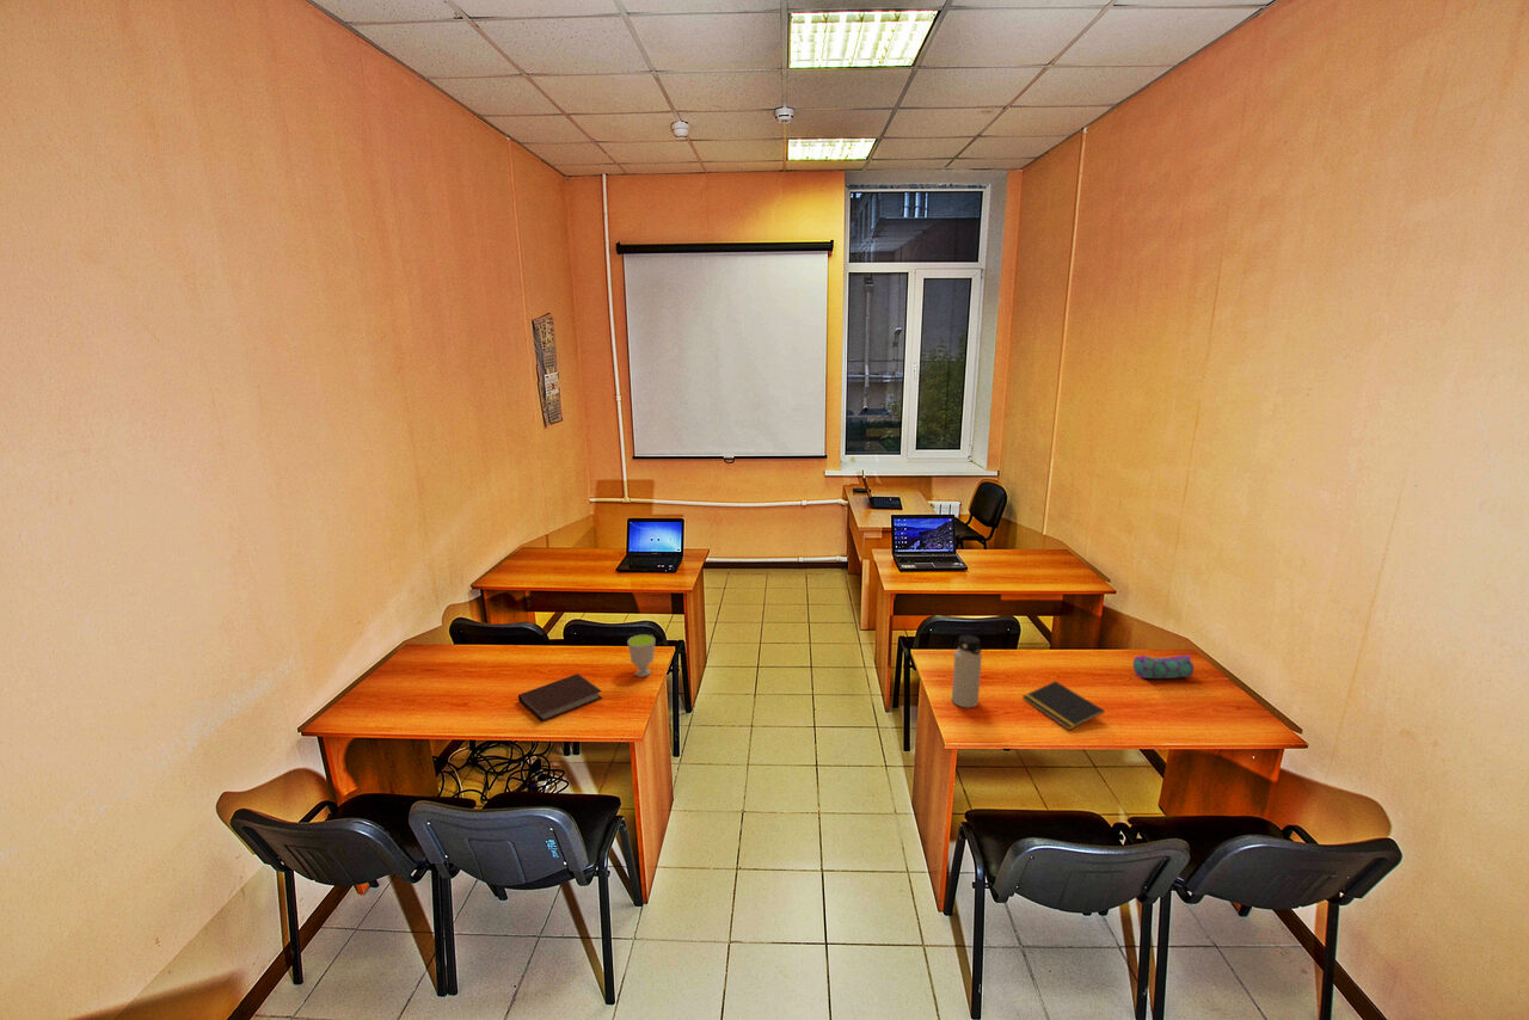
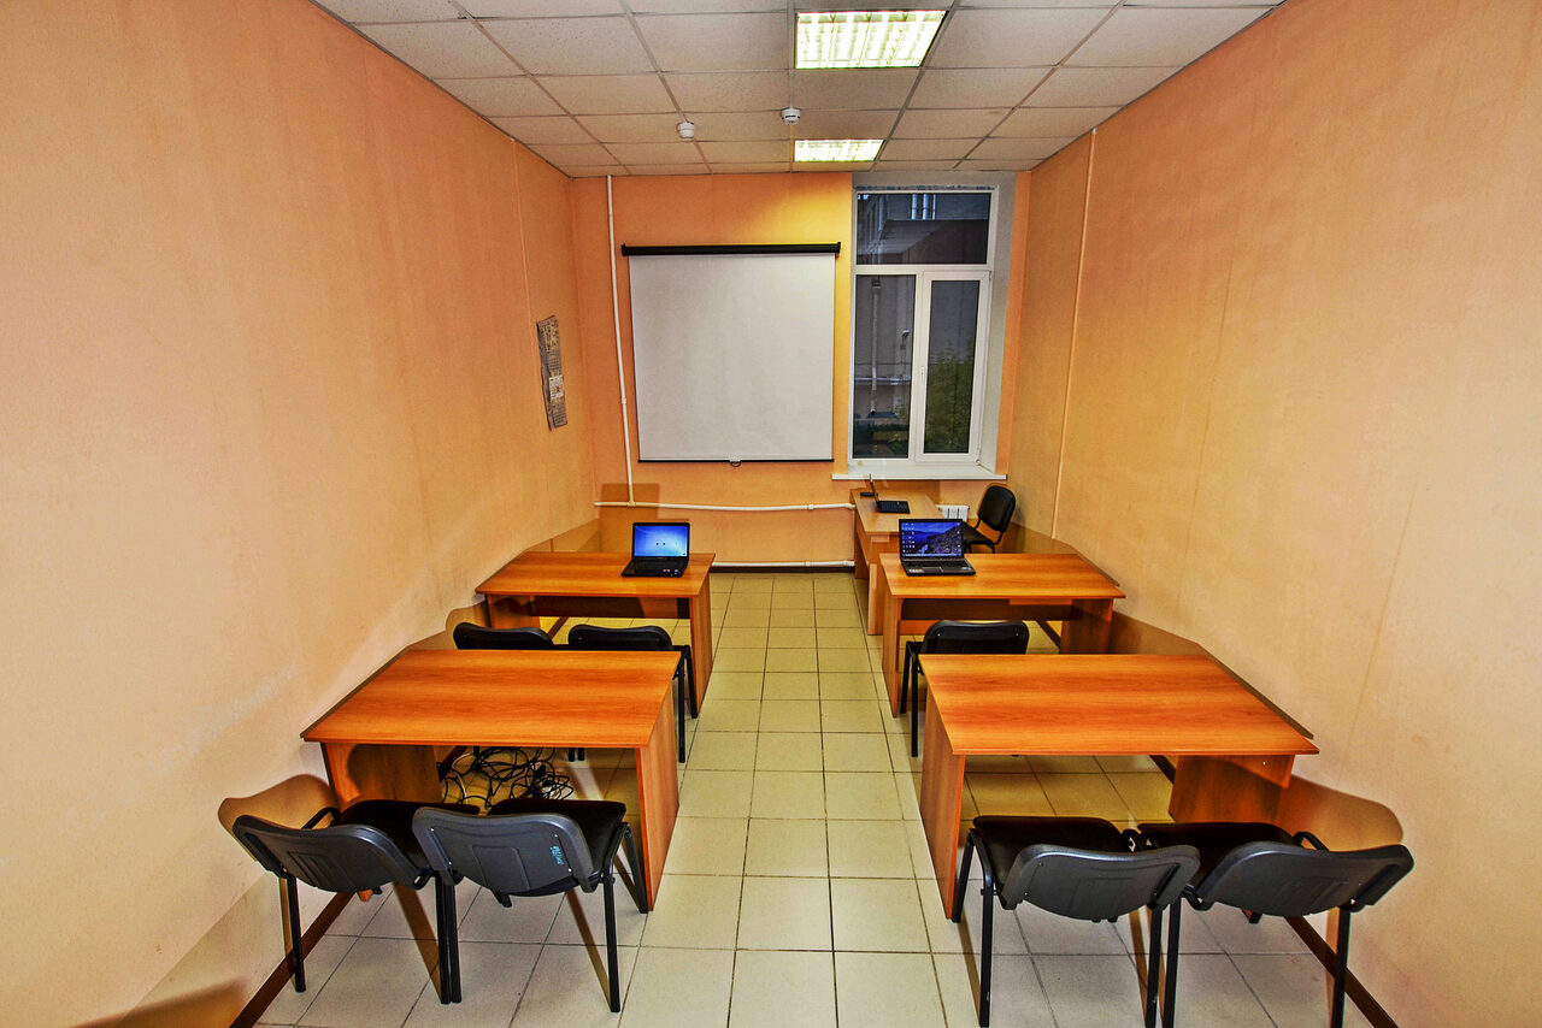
- cup [627,634,656,678]
- notepad [1021,680,1105,731]
- notebook [517,672,603,723]
- water bottle [951,634,983,708]
- pencil case [1132,653,1195,680]
